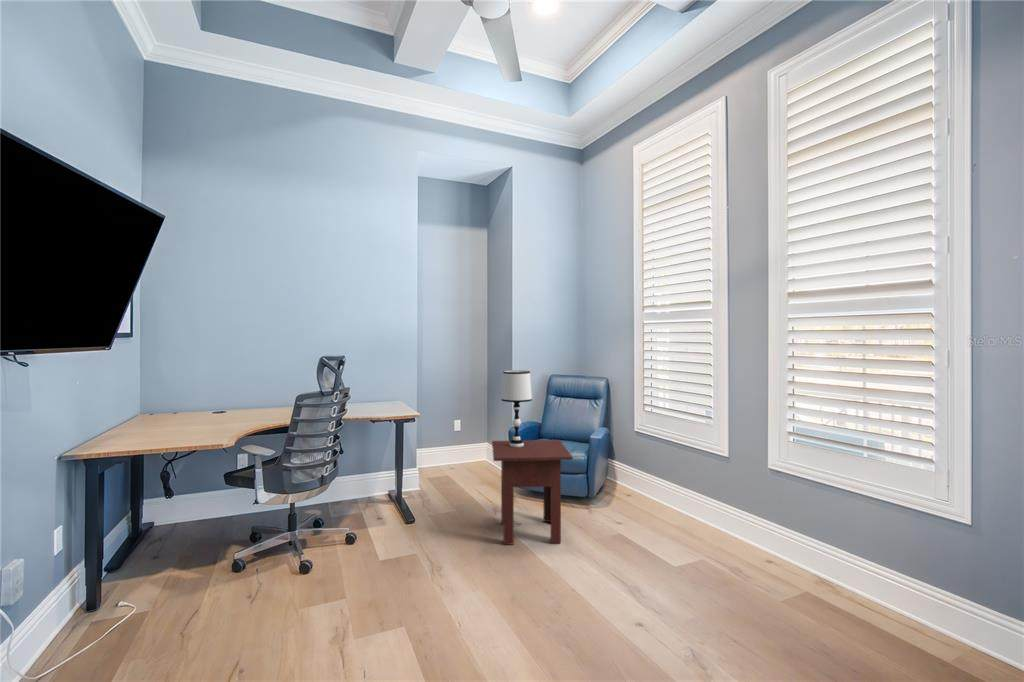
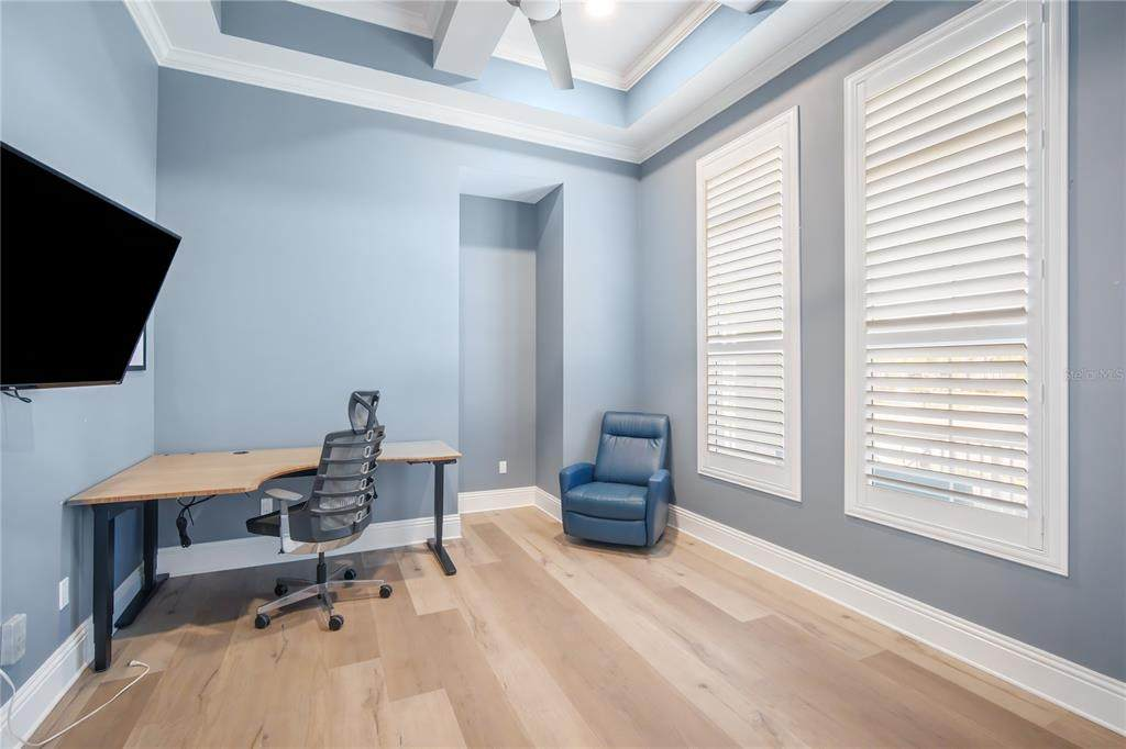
- side table [491,439,574,546]
- table lamp [501,369,533,447]
